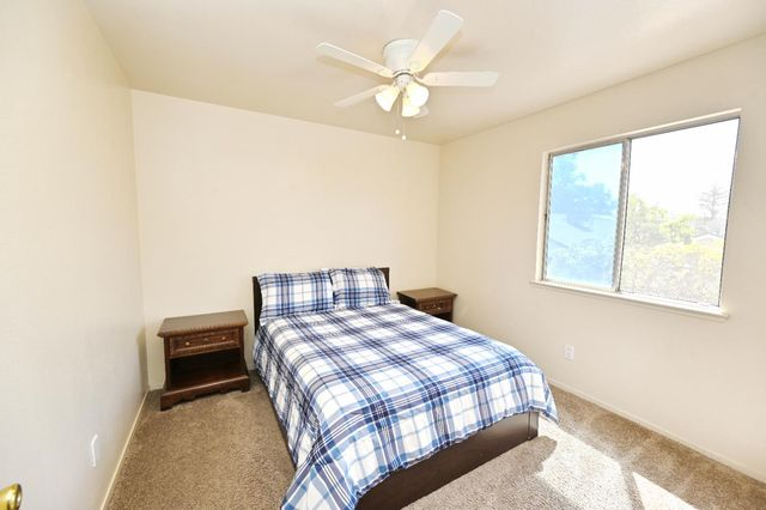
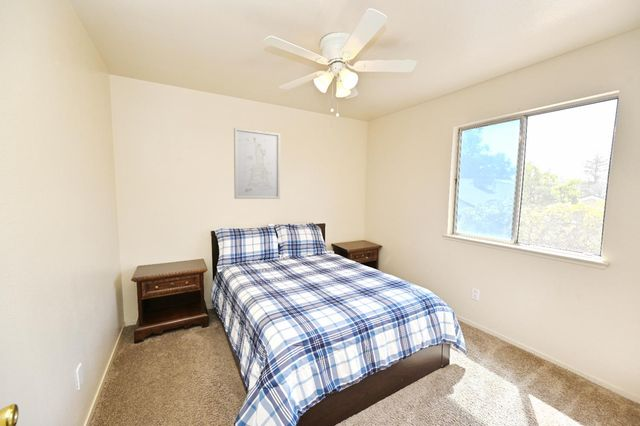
+ wall art [233,127,281,200]
